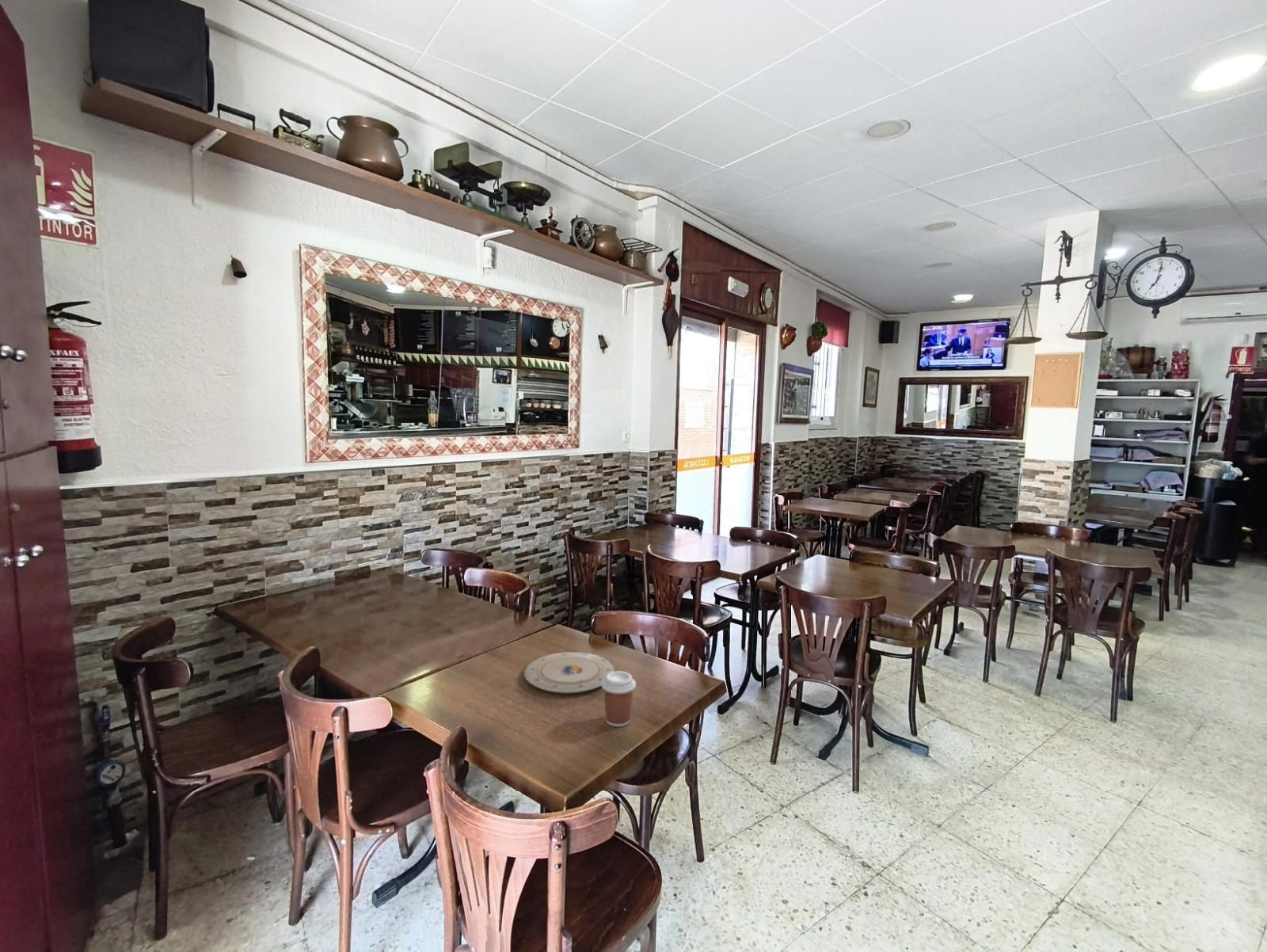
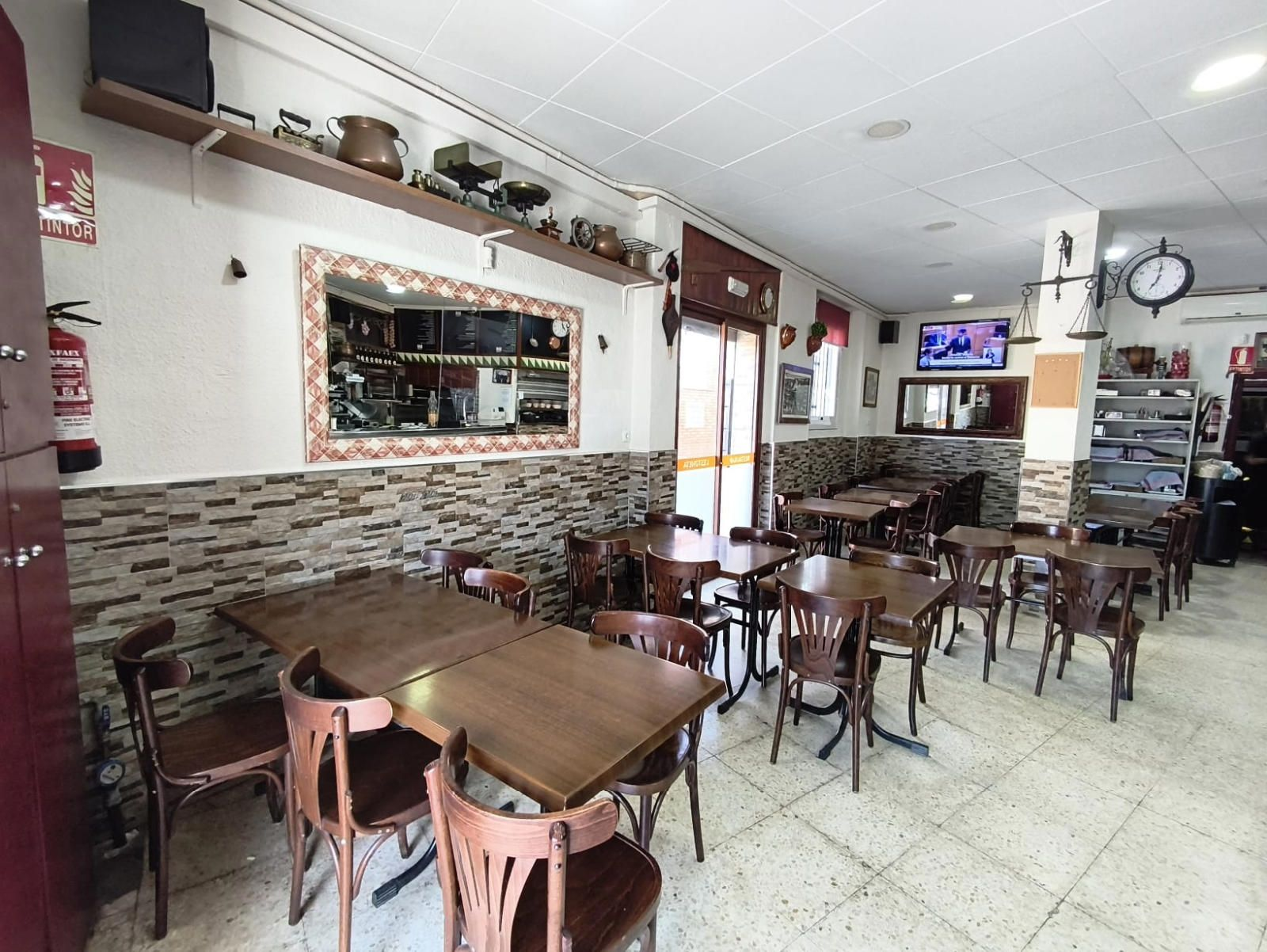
- coffee cup [601,670,637,728]
- plate [523,651,615,695]
